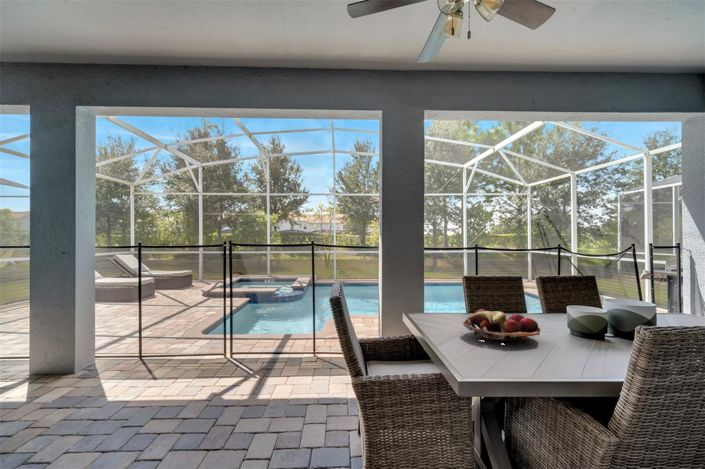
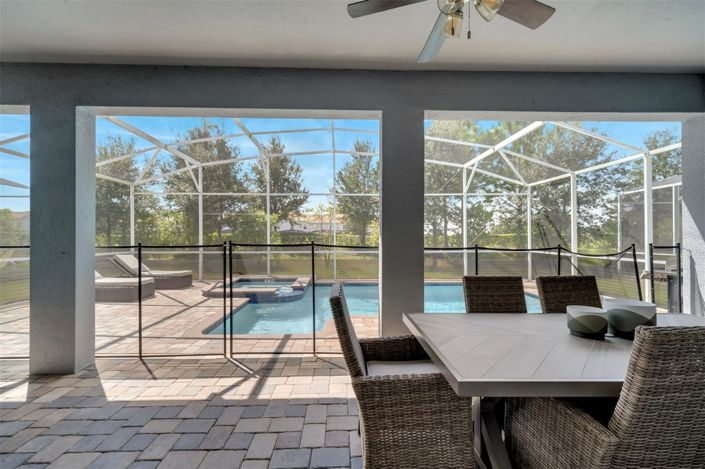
- fruit basket [462,308,541,346]
